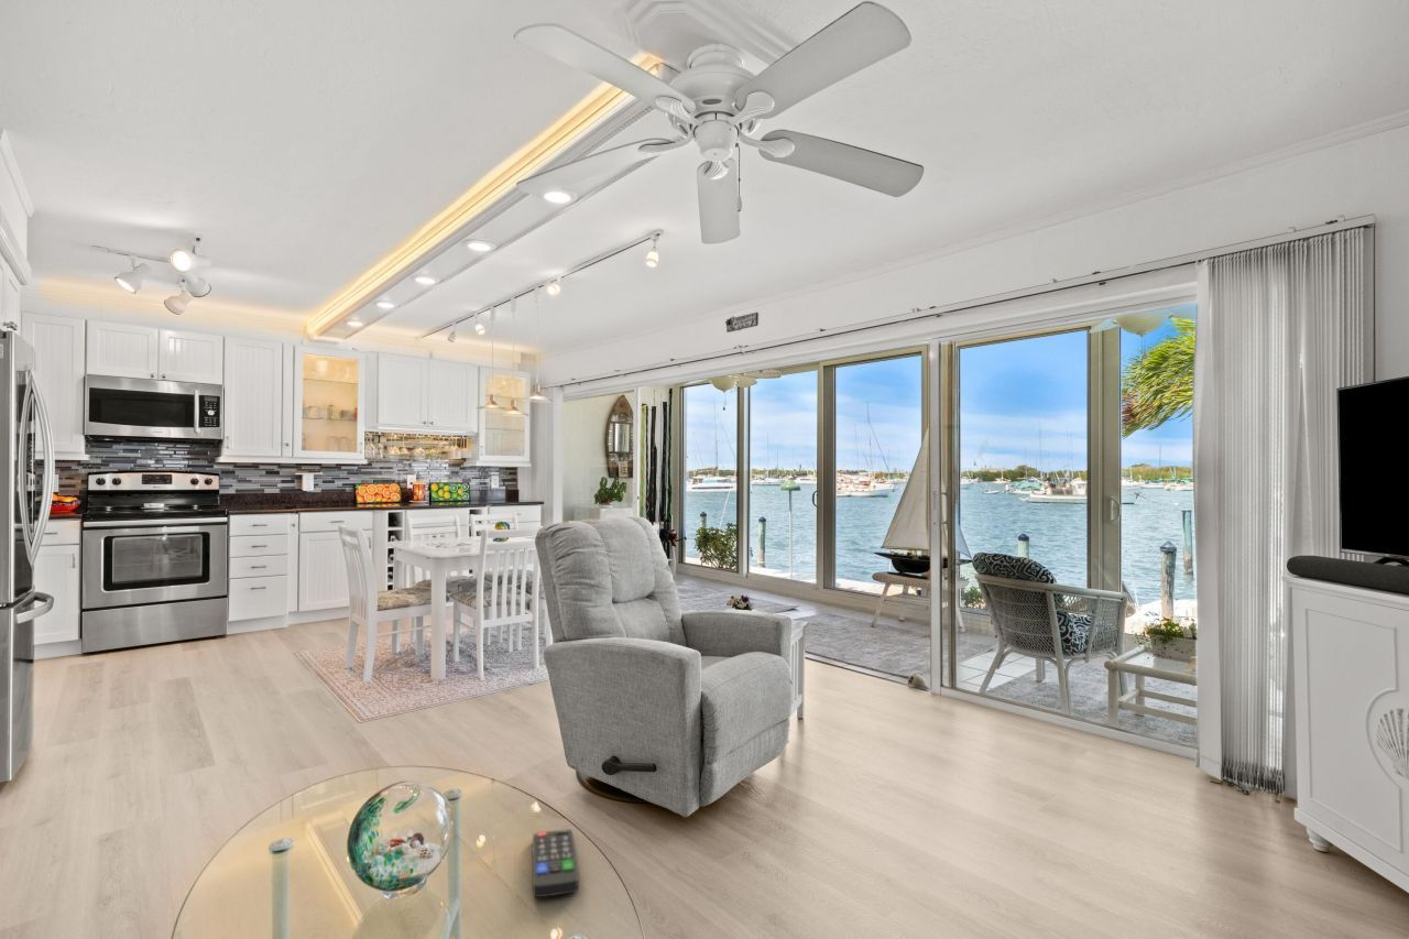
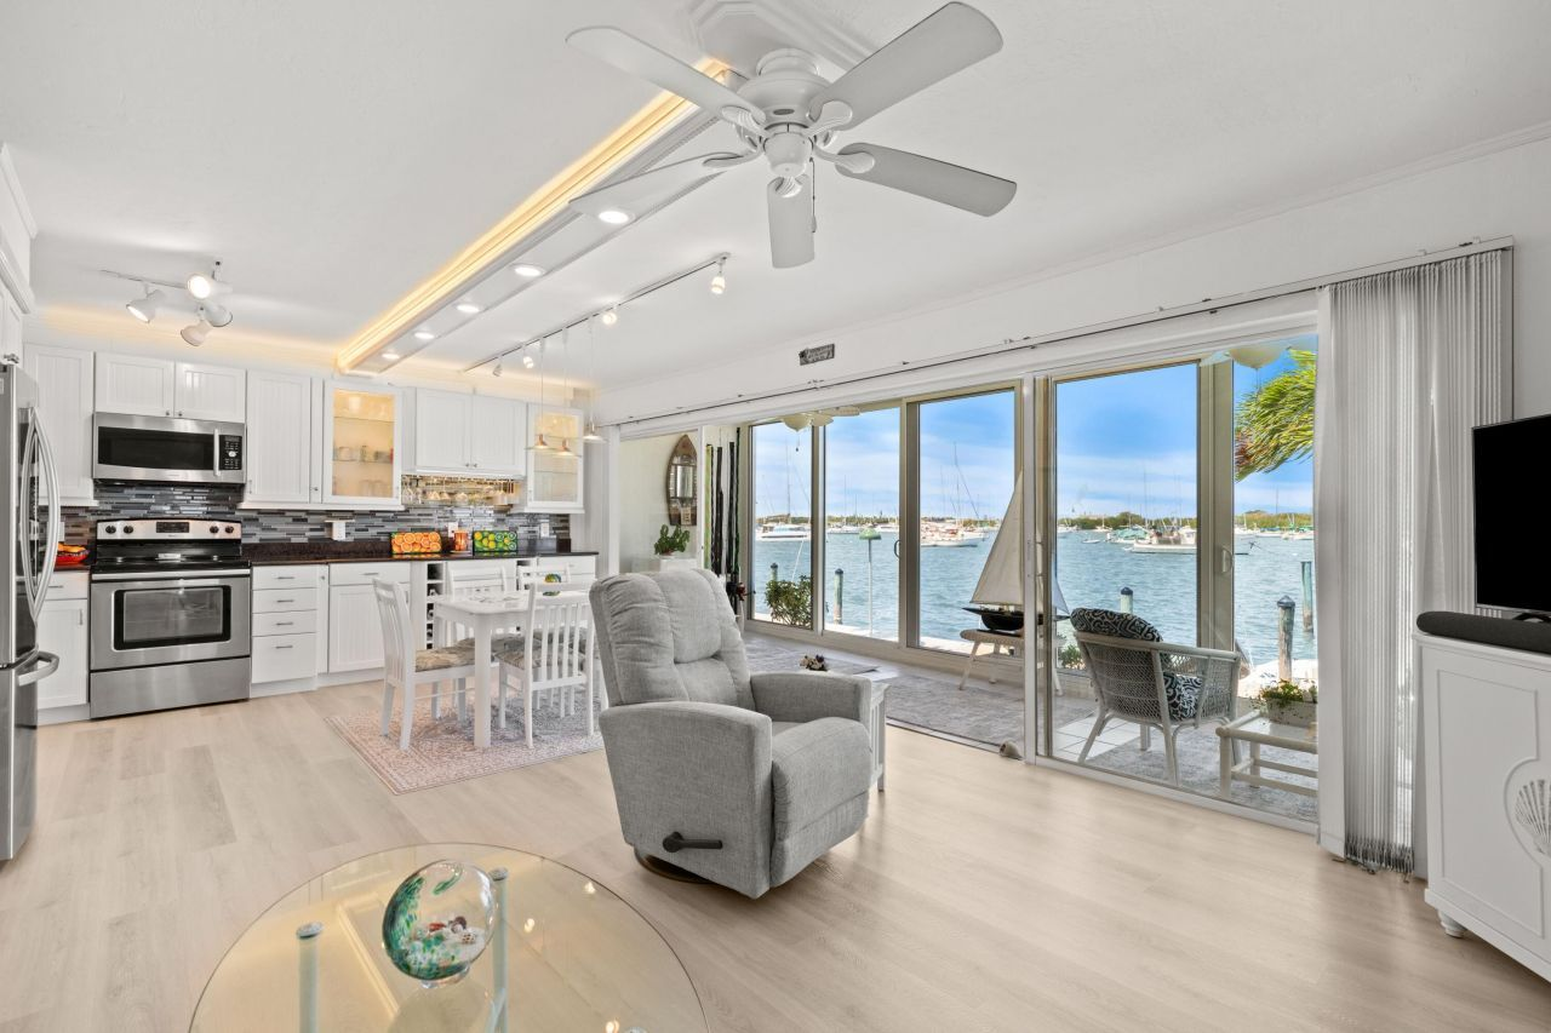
- remote control [532,829,579,898]
